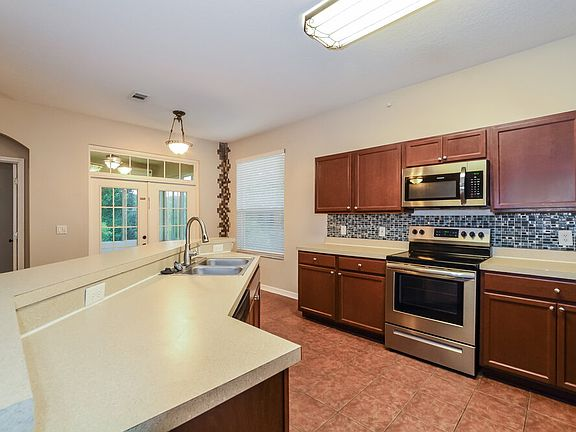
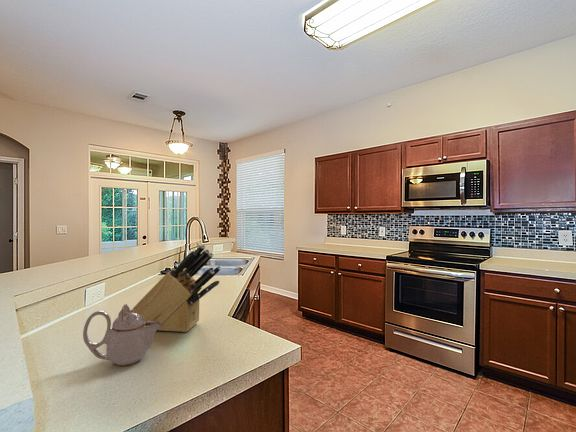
+ knife block [131,244,222,333]
+ teapot [82,303,162,367]
